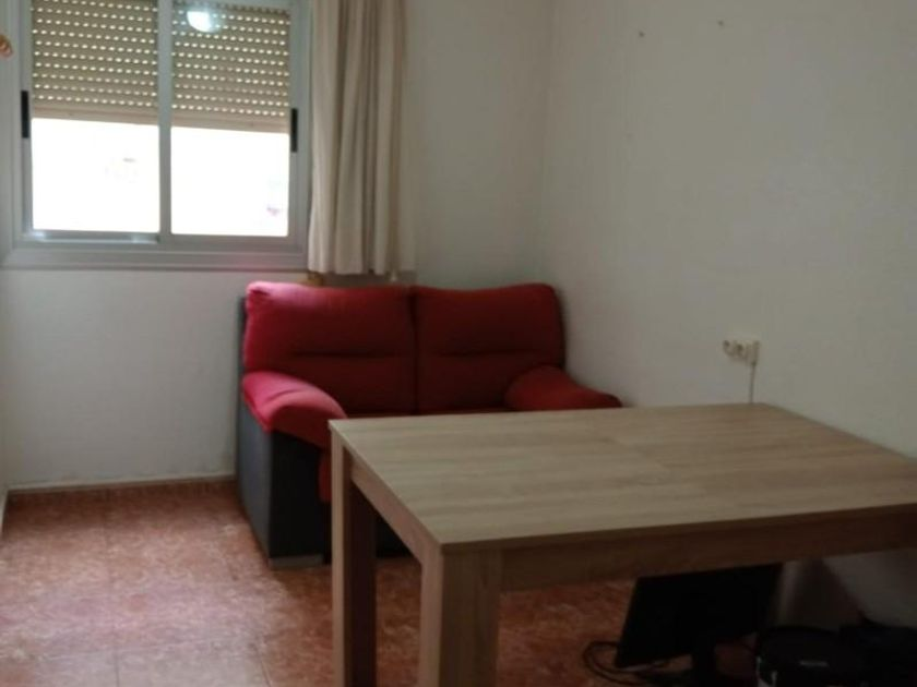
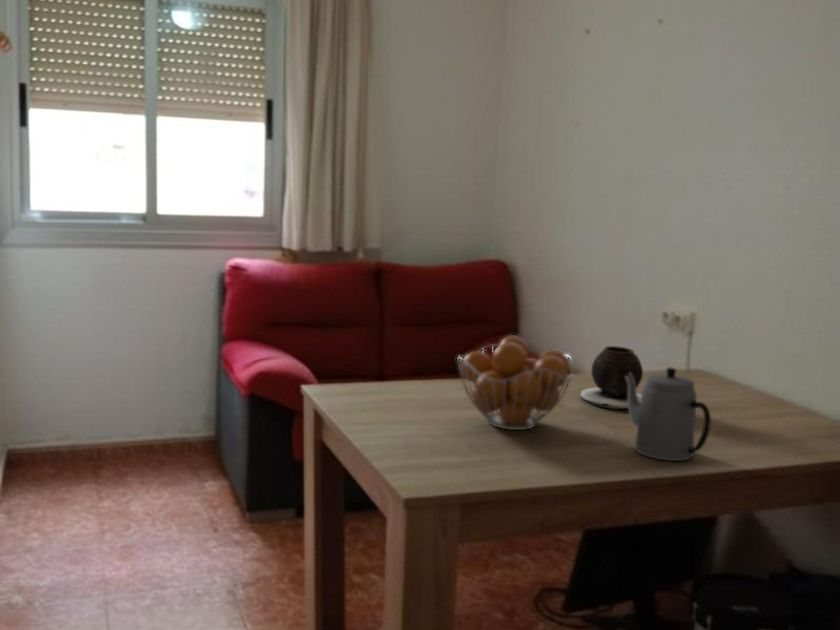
+ teapot [625,366,712,462]
+ fruit basket [456,334,575,431]
+ vase [580,345,644,410]
